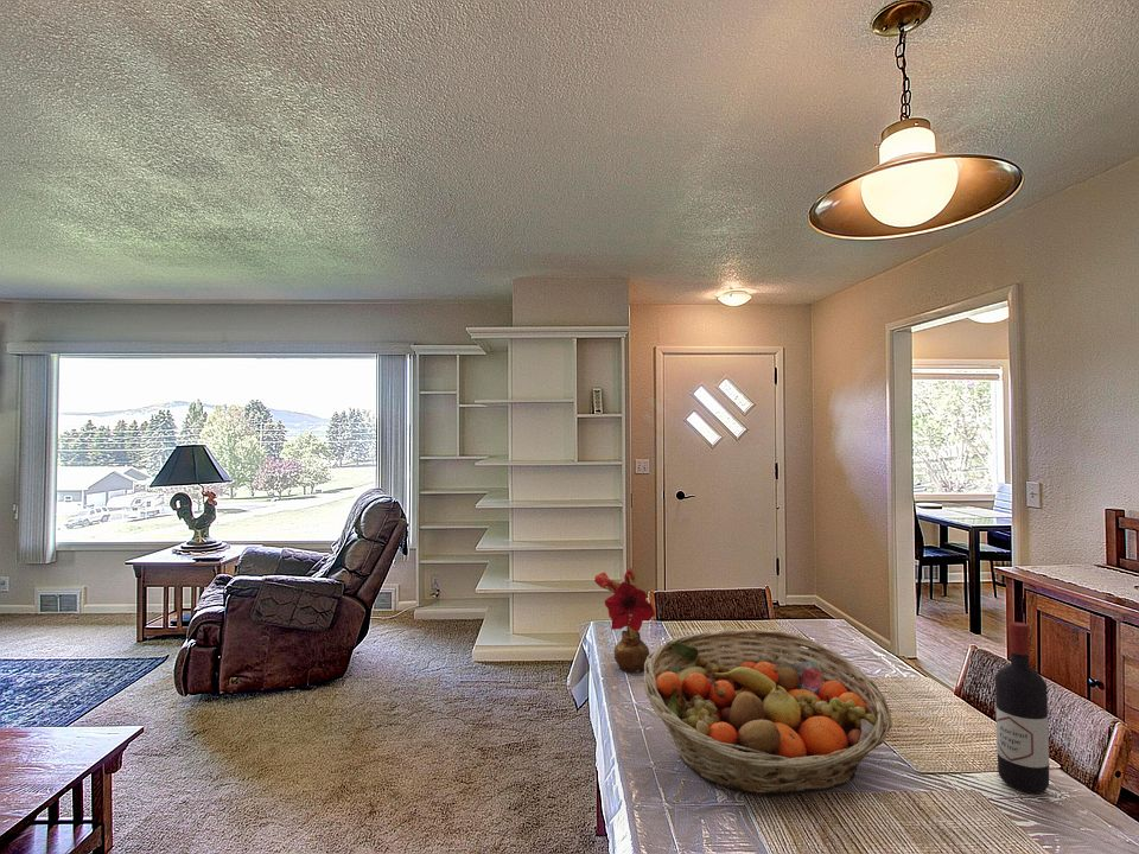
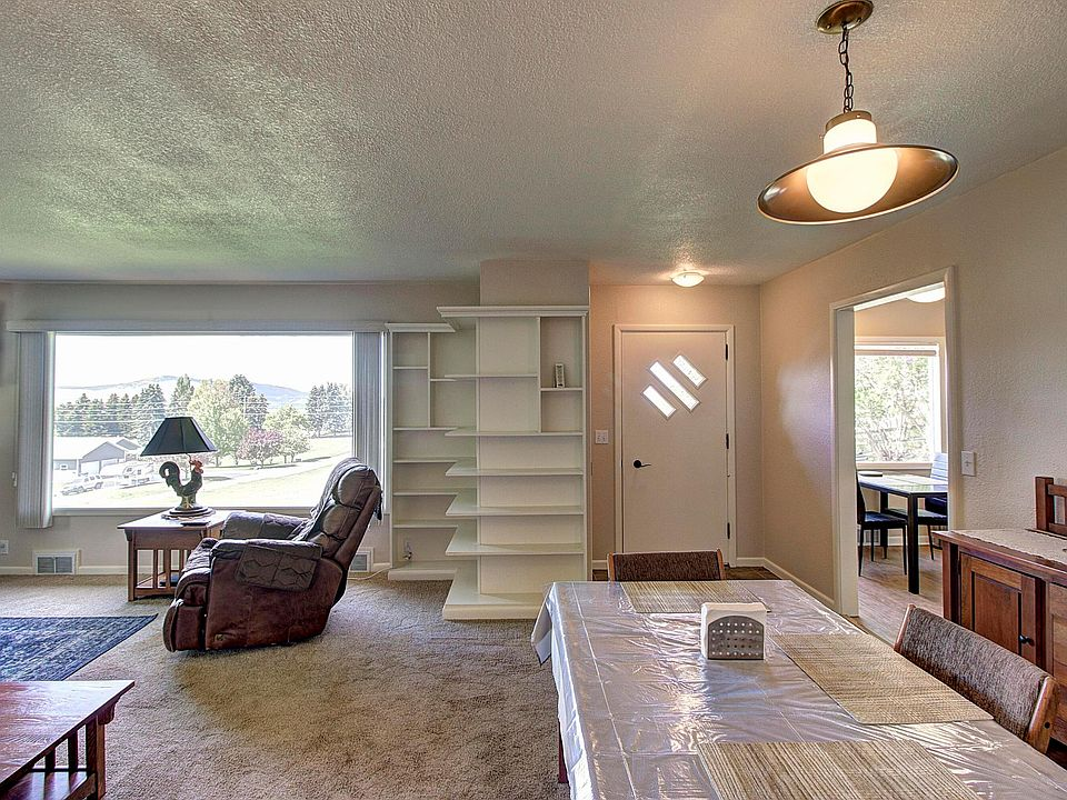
- flower [593,566,656,673]
- fruit basket [643,627,893,797]
- wine bottle [994,622,1050,795]
